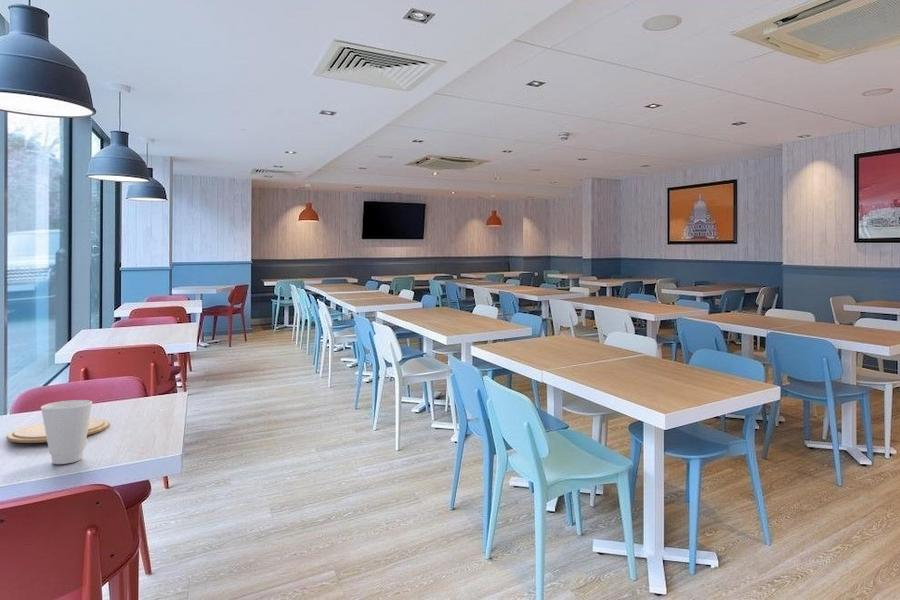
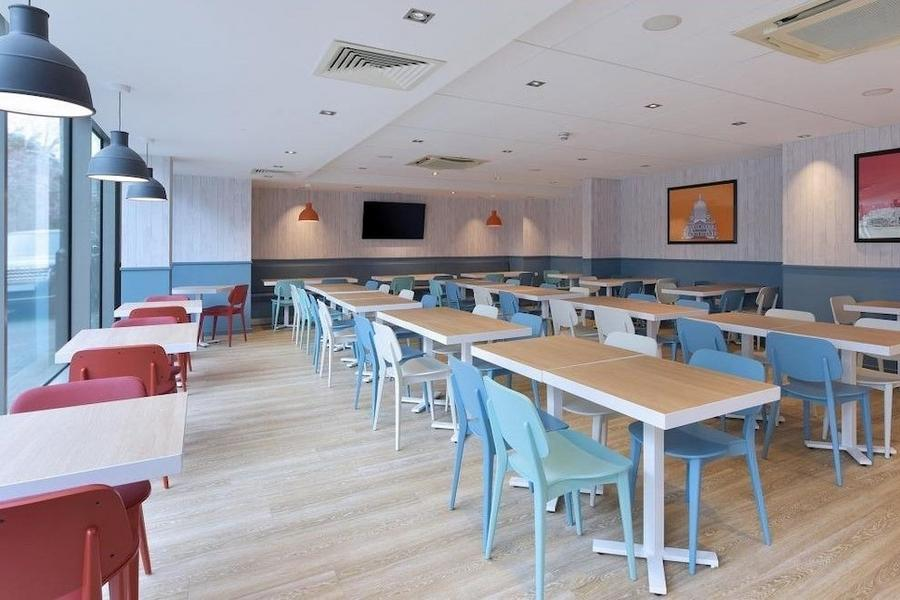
- plate [5,417,111,444]
- cup [40,399,93,465]
